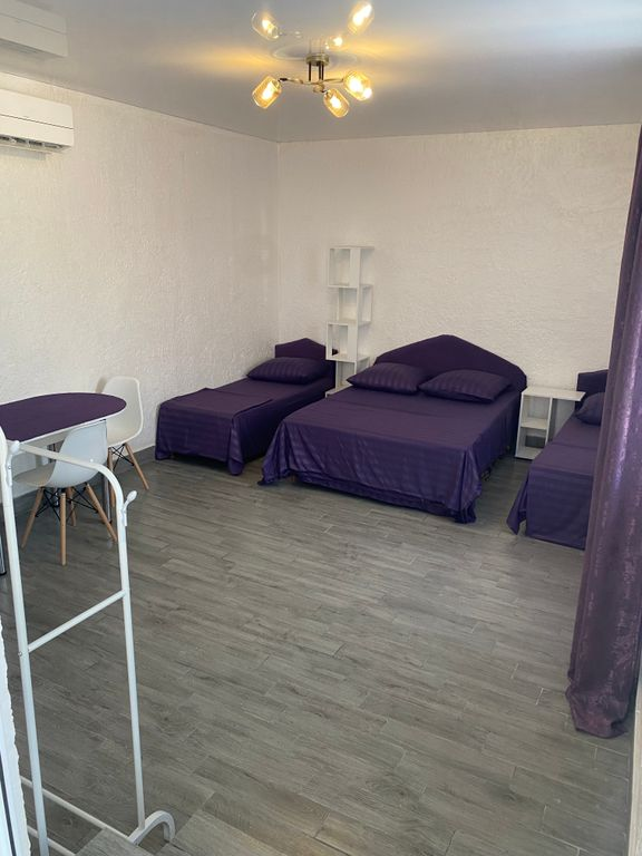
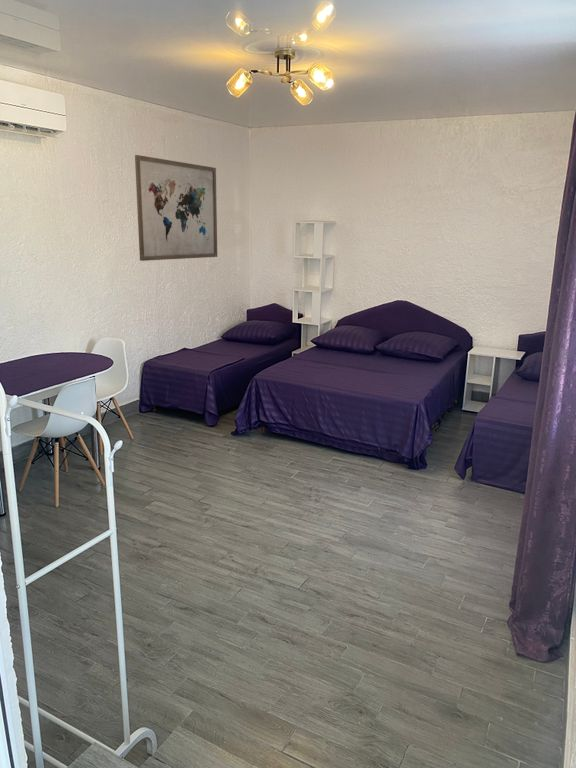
+ wall art [134,154,218,262]
